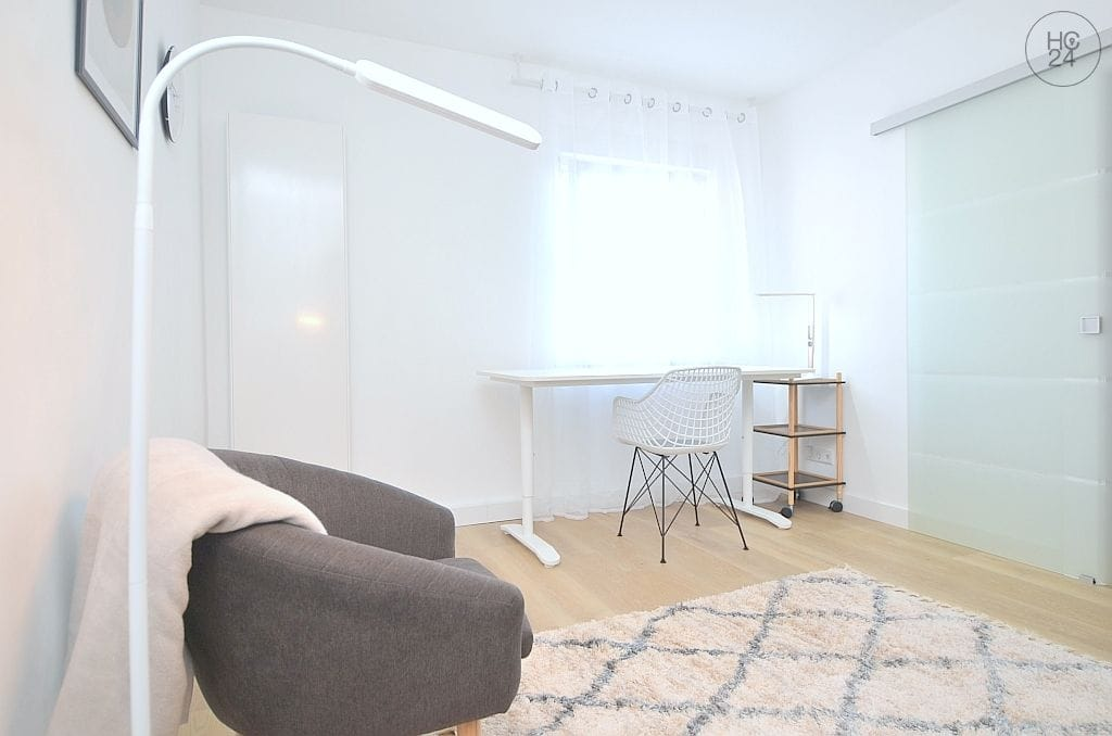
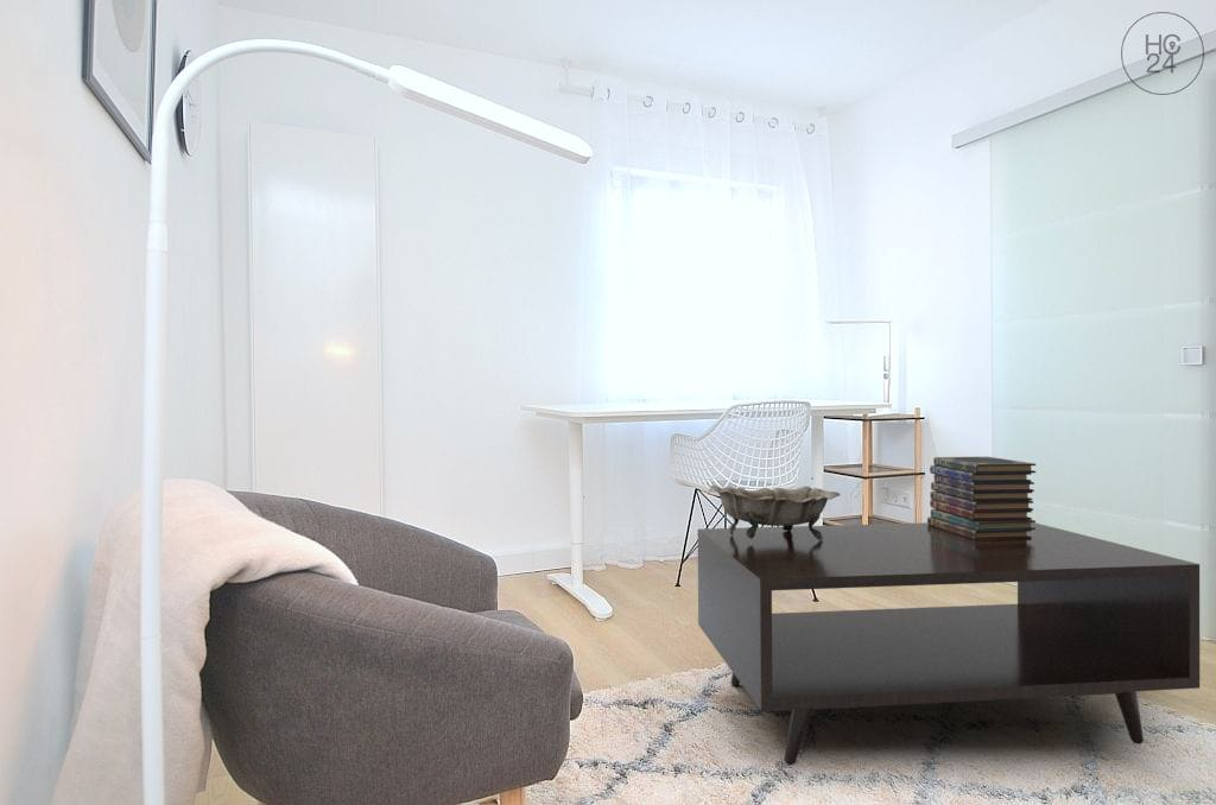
+ book stack [926,456,1037,540]
+ decorative bowl [708,484,841,540]
+ coffee table [697,521,1201,766]
